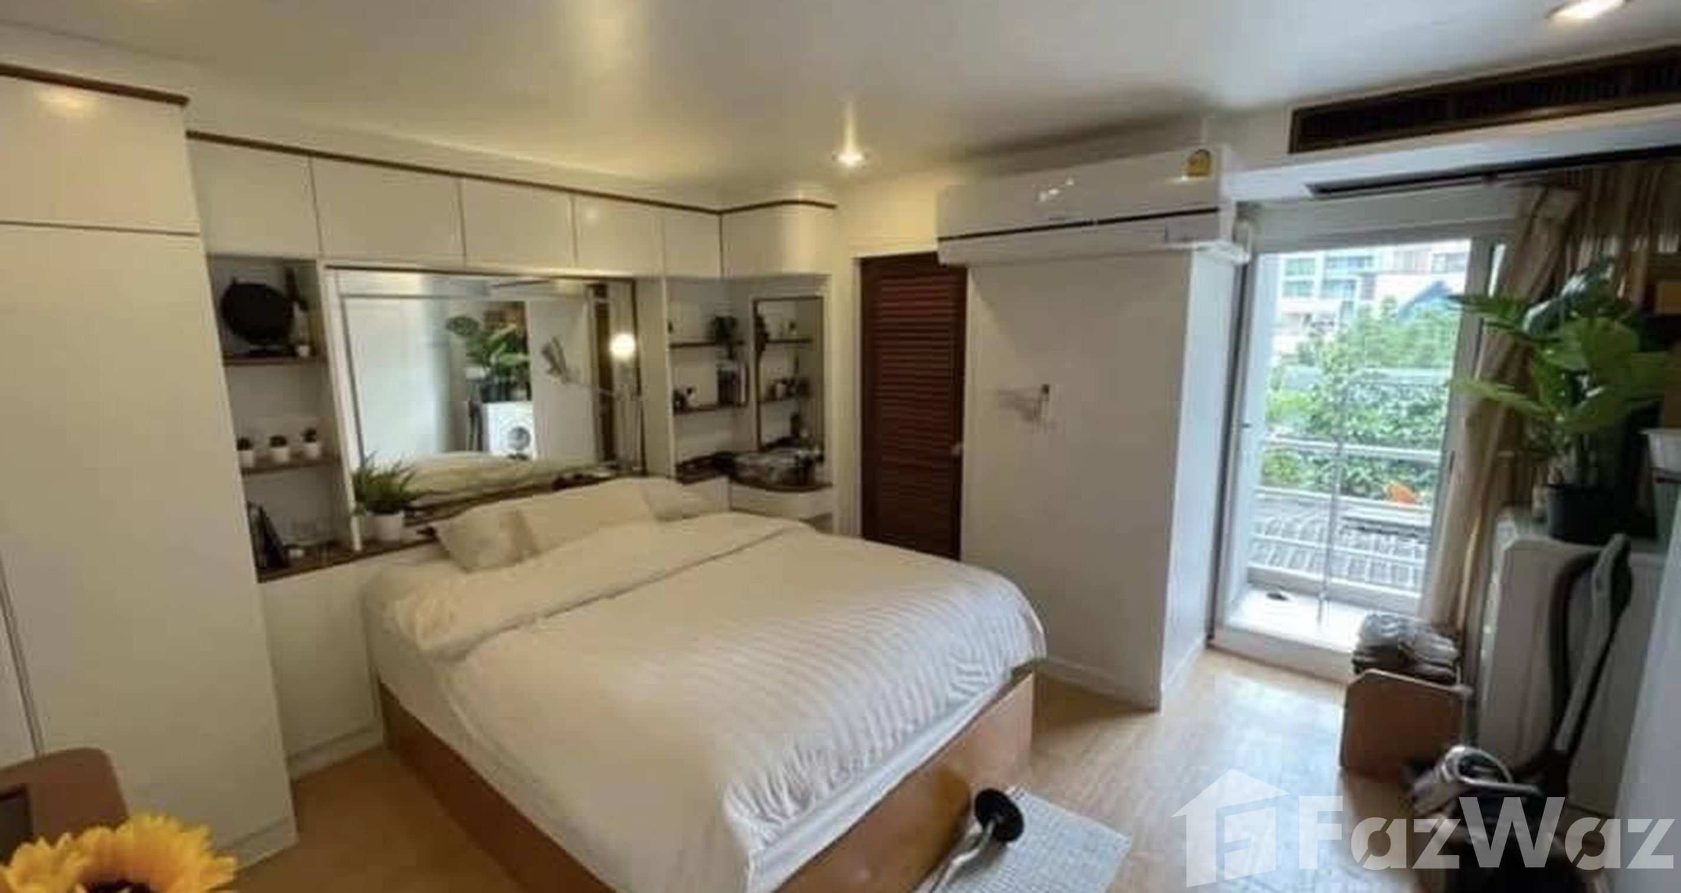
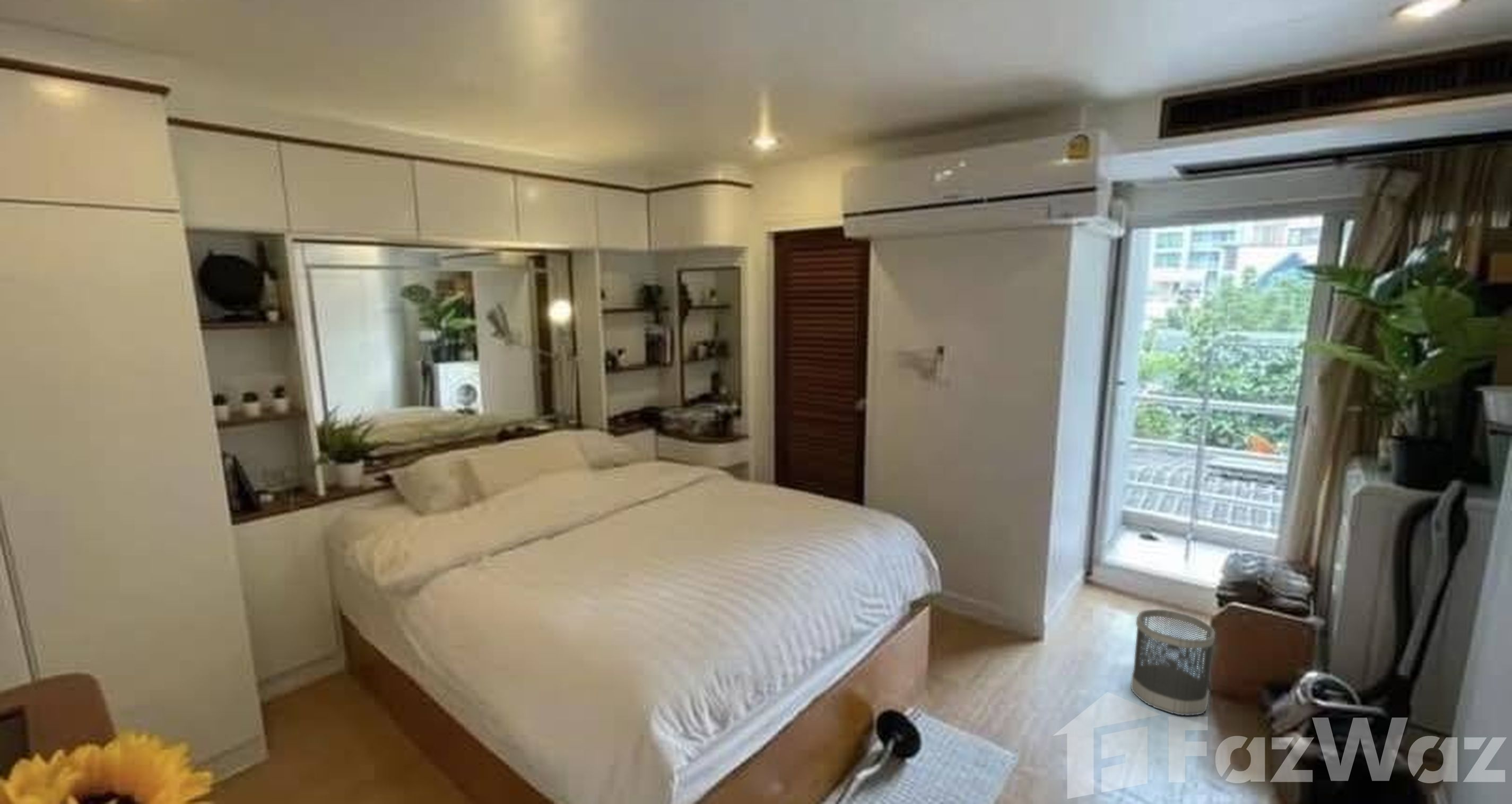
+ wastebasket [1130,609,1216,716]
